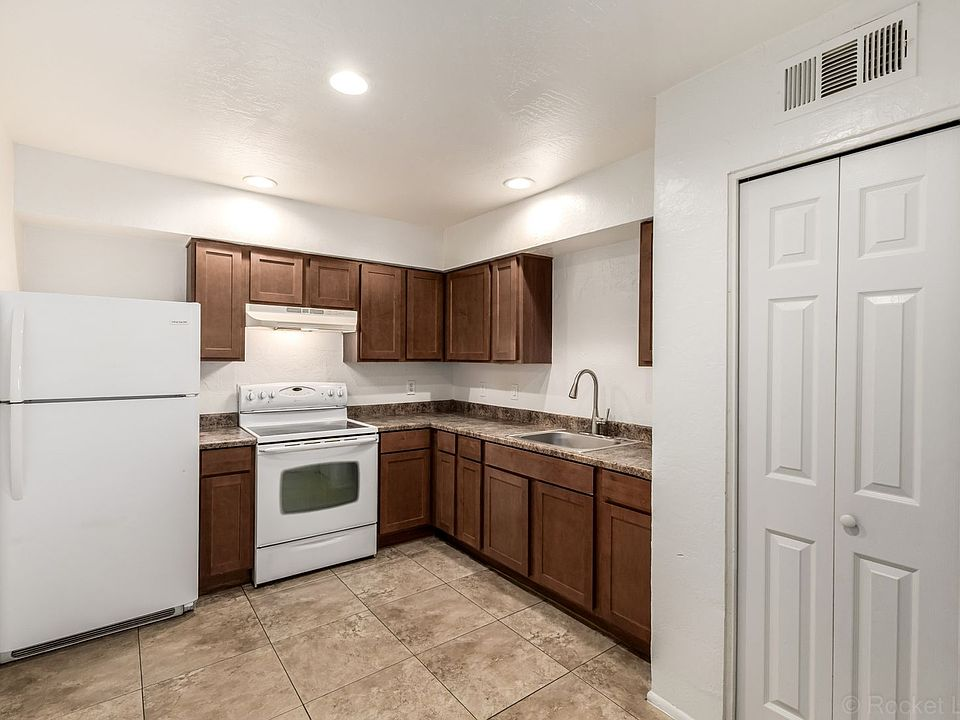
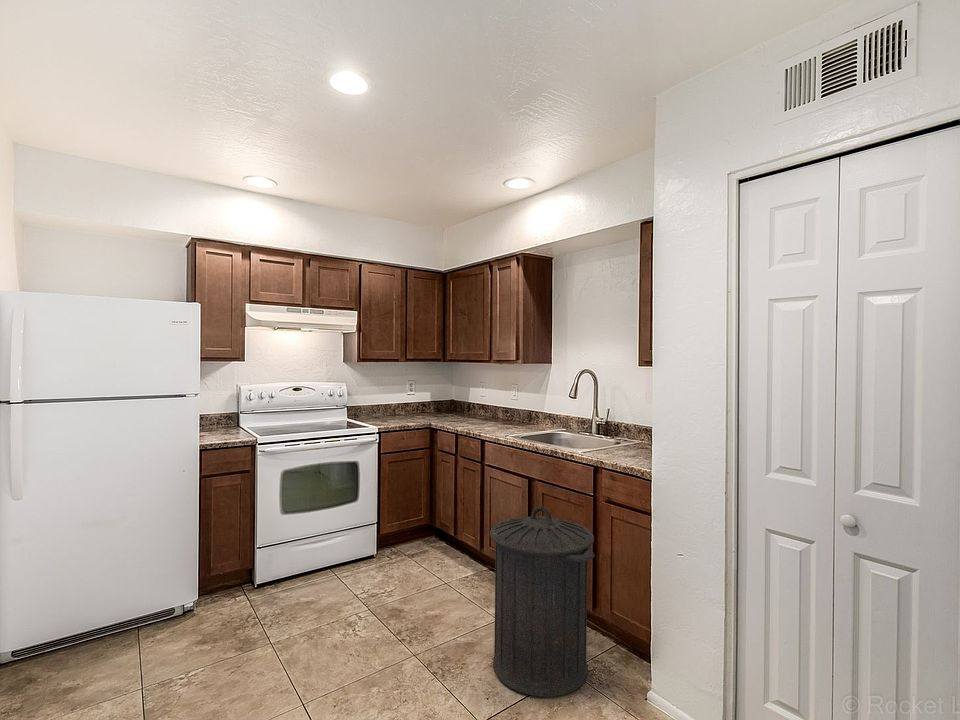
+ trash can [489,505,596,698]
